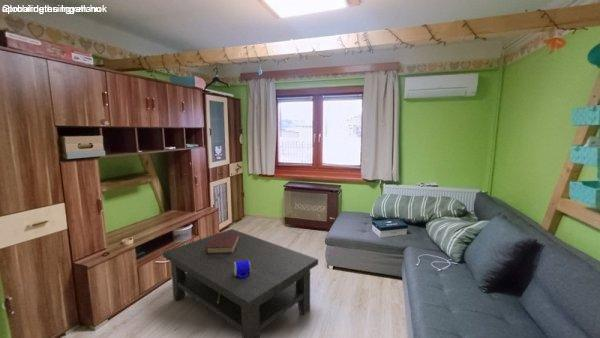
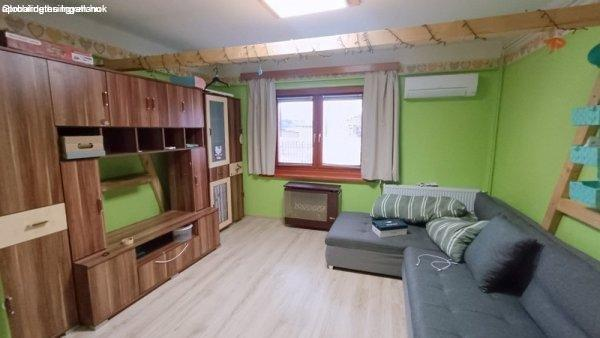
- coffee table [162,228,319,338]
